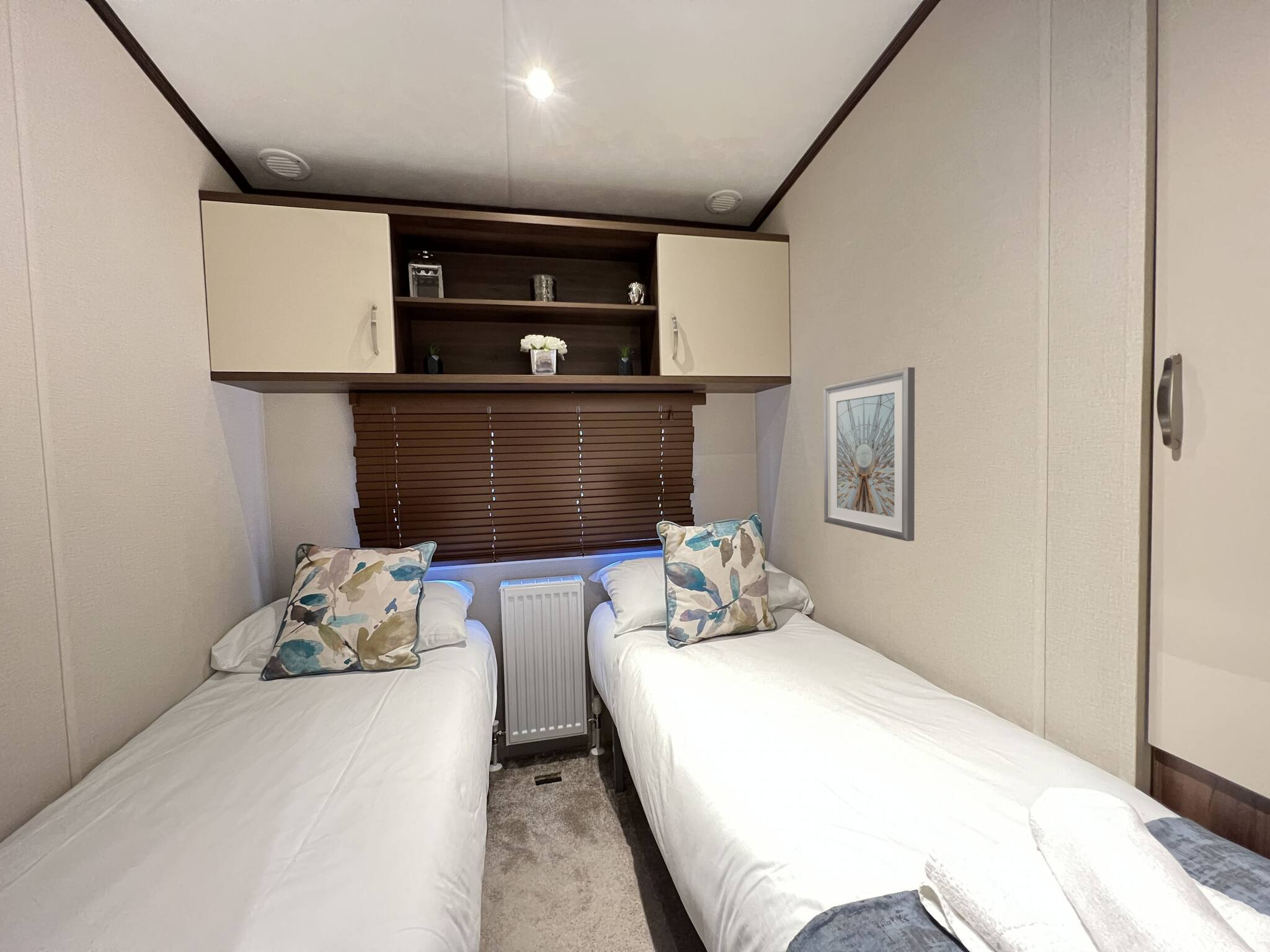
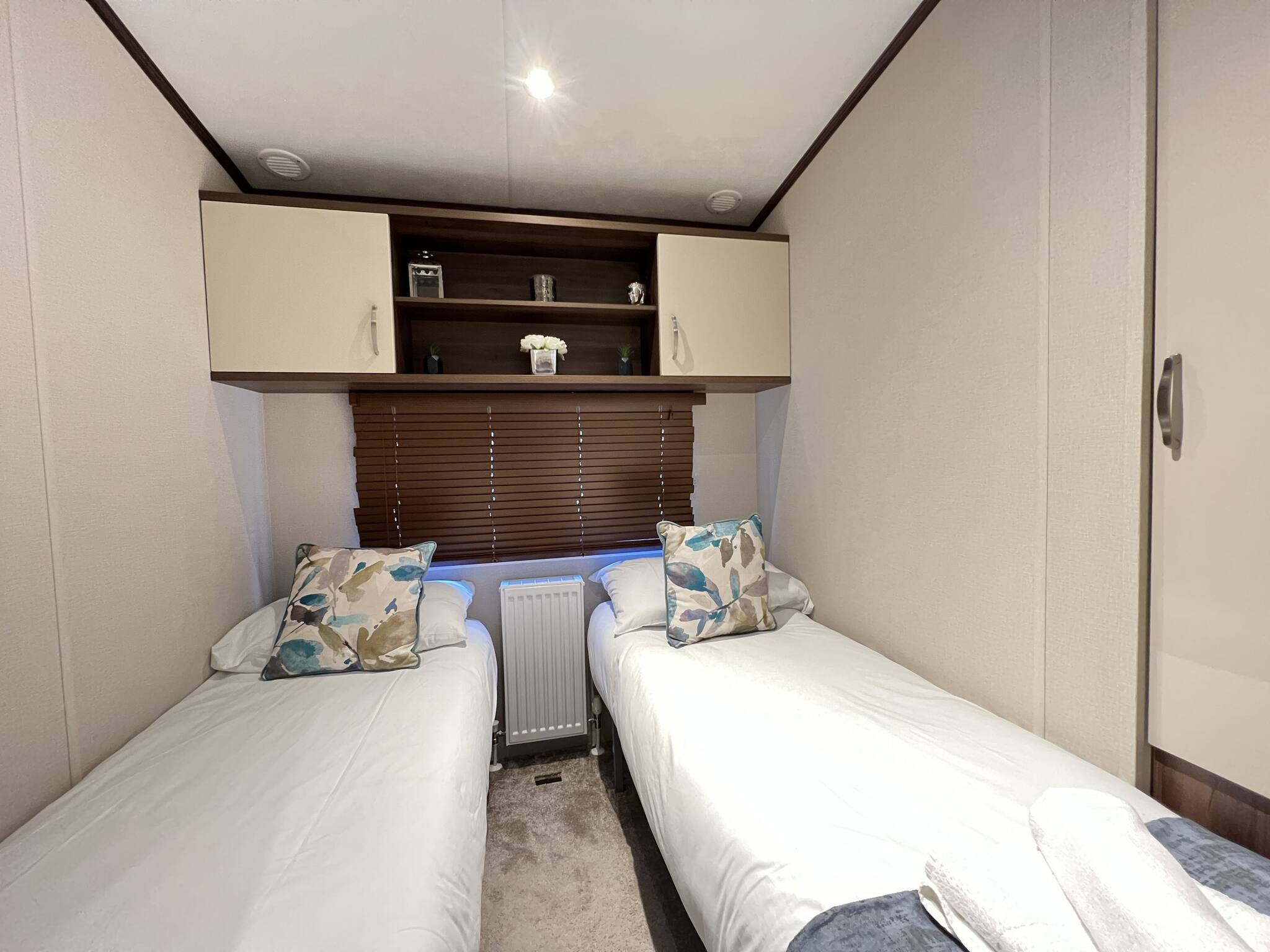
- picture frame [823,367,915,542]
